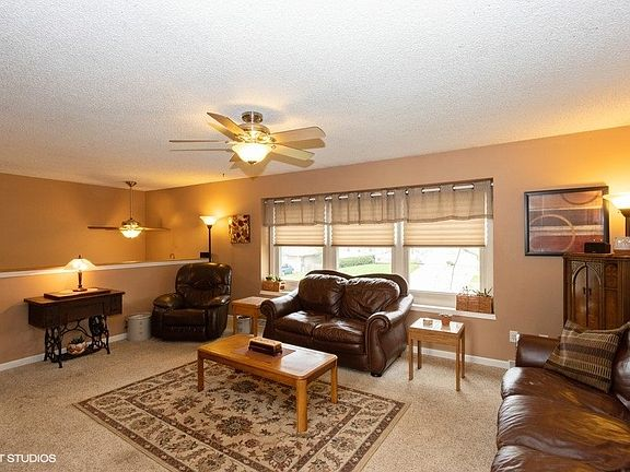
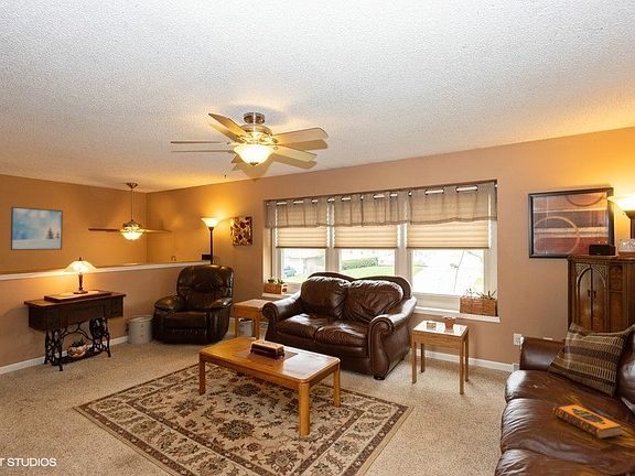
+ hardback book [552,403,624,441]
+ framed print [10,206,64,251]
